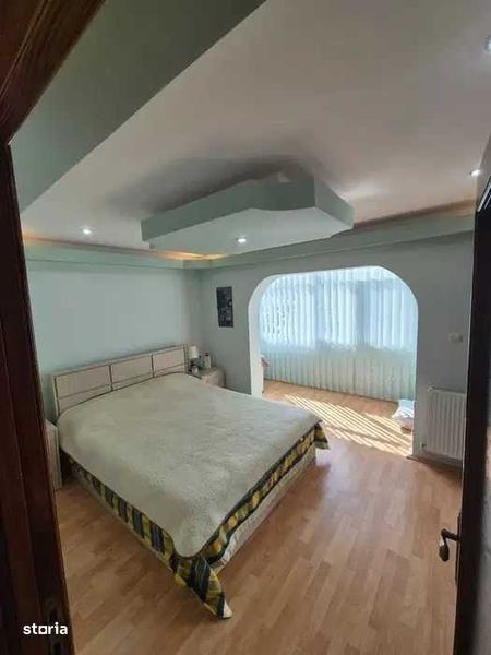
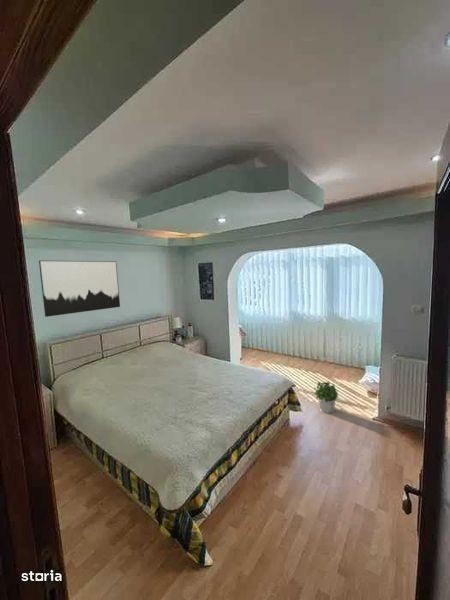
+ potted plant [314,380,339,414]
+ wall art [38,260,121,318]
